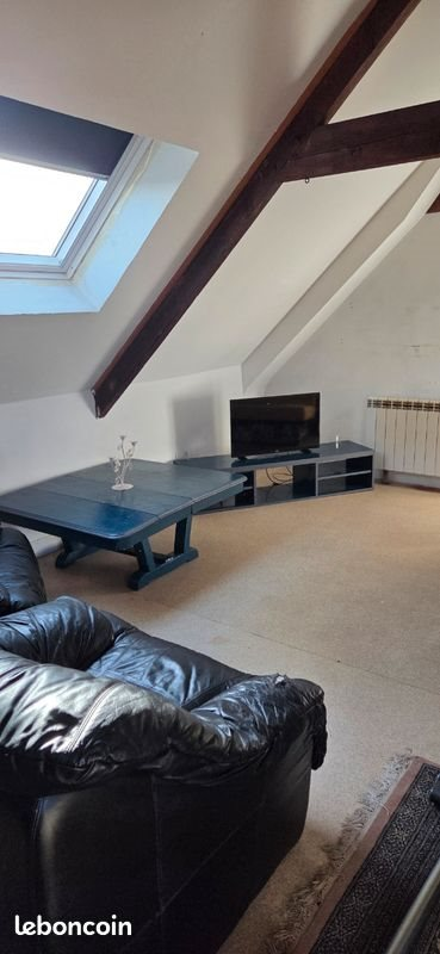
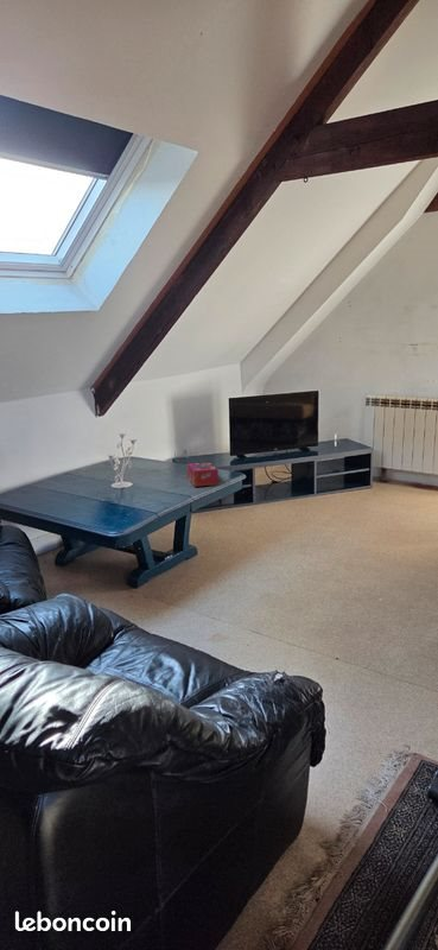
+ tissue box [185,461,220,488]
